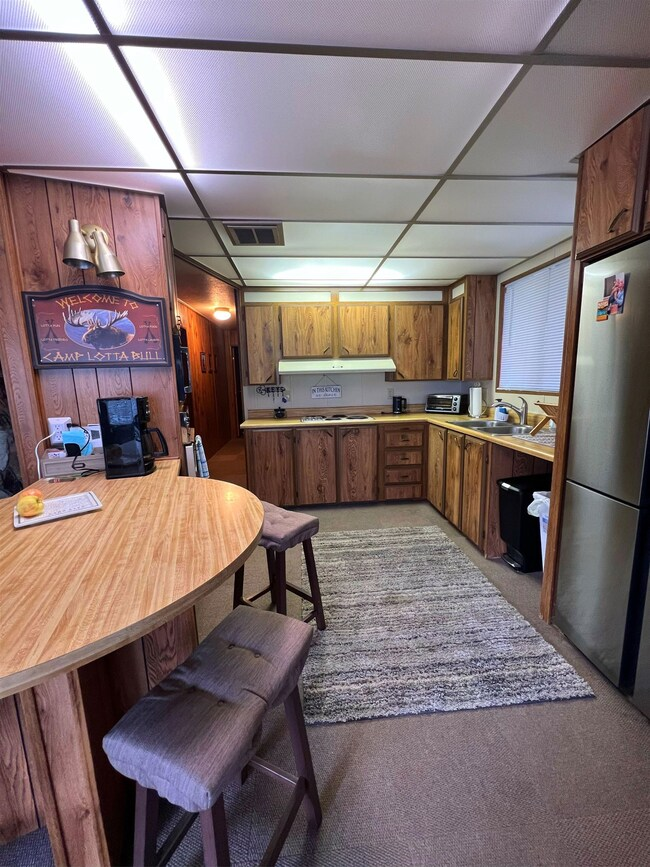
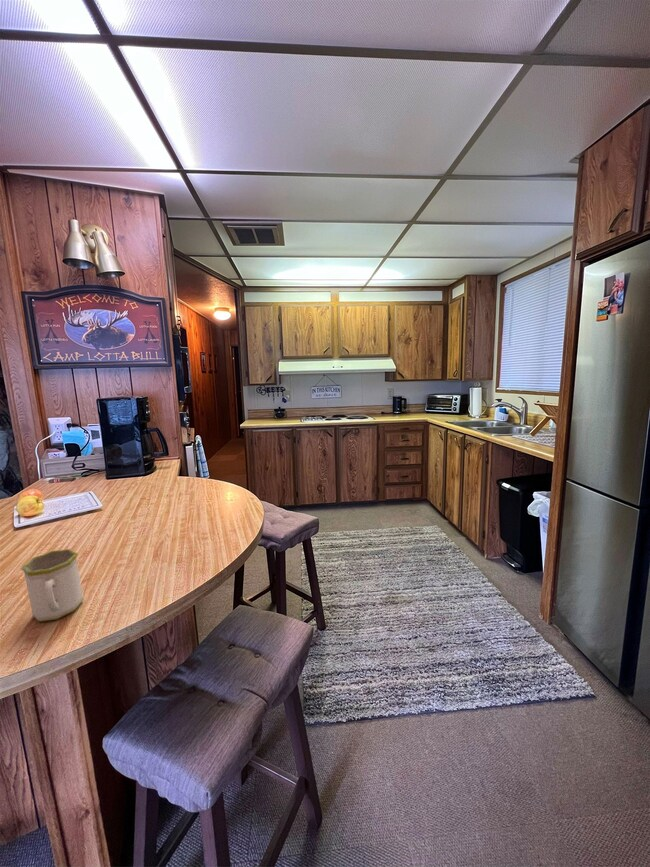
+ mug [20,548,84,623]
